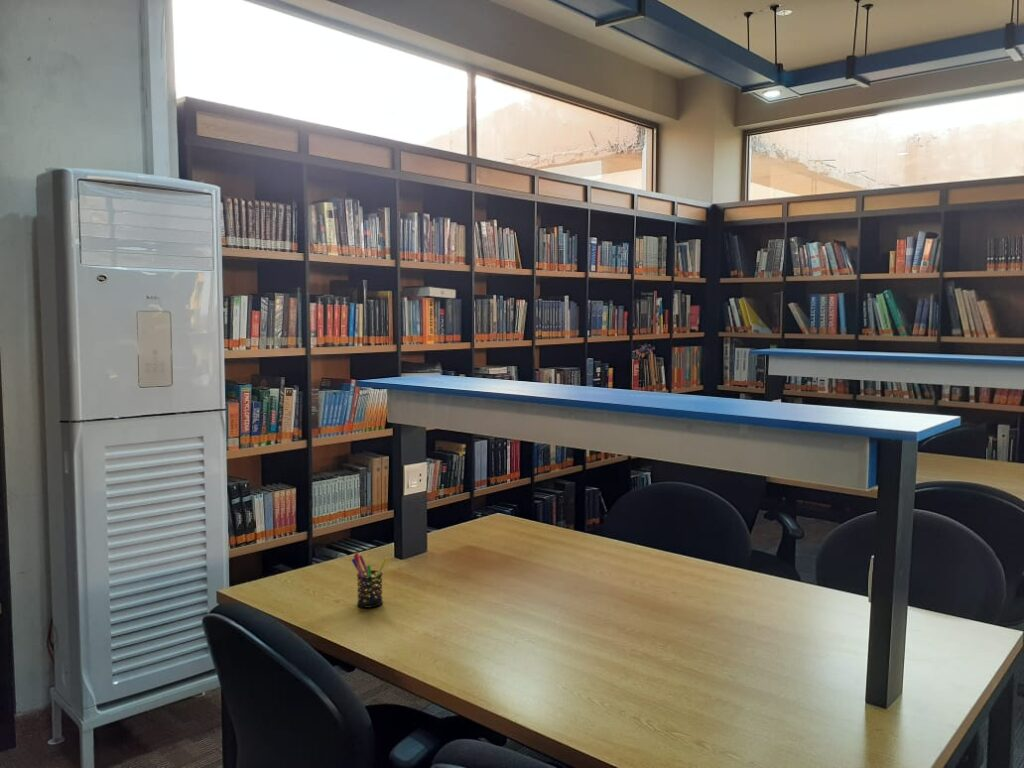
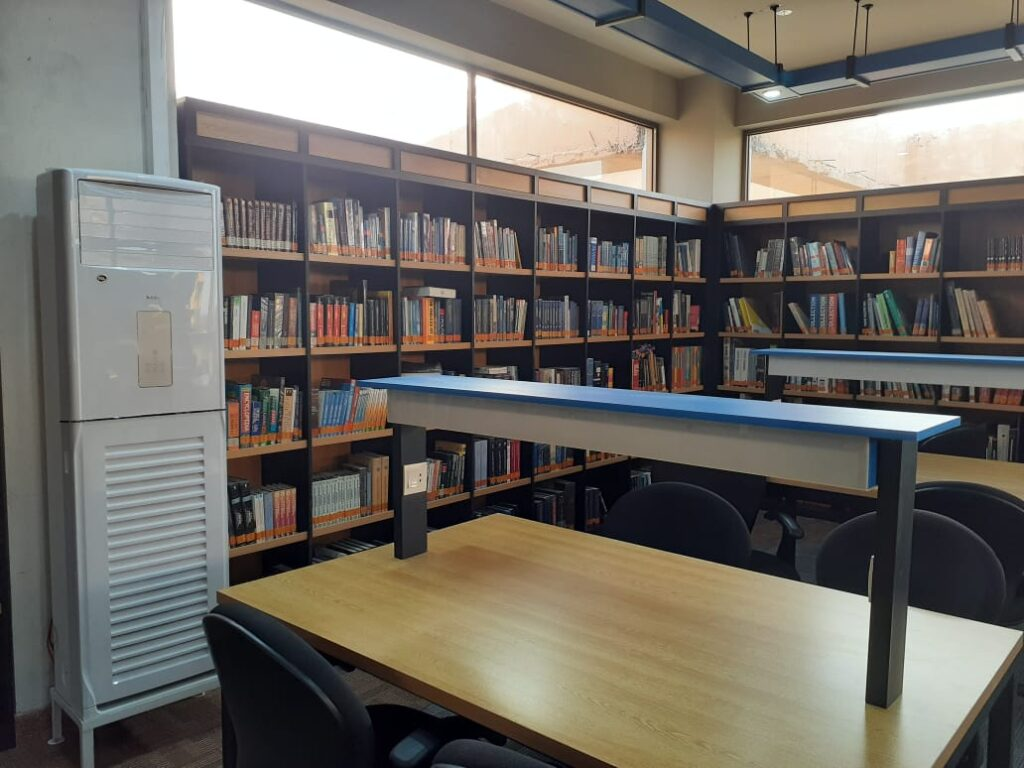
- pen holder [351,552,389,609]
